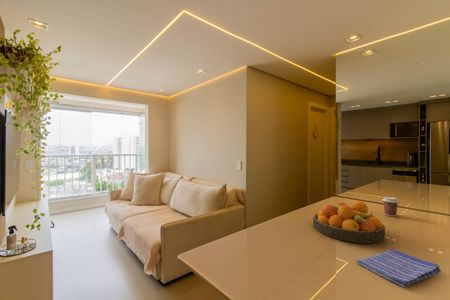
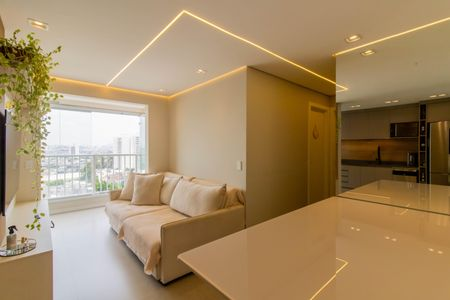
- fruit bowl [312,200,386,244]
- dish towel [355,248,442,288]
- coffee cup [381,196,400,217]
